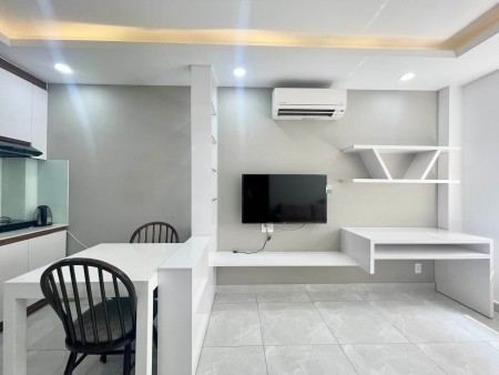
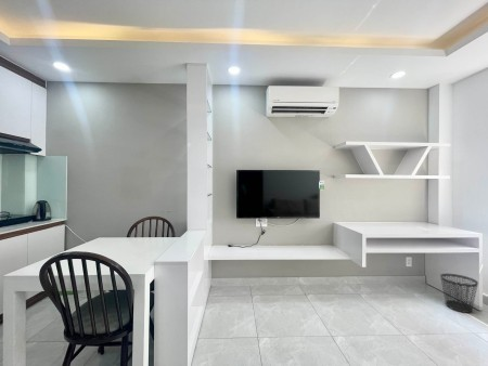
+ wastebasket [439,273,479,314]
